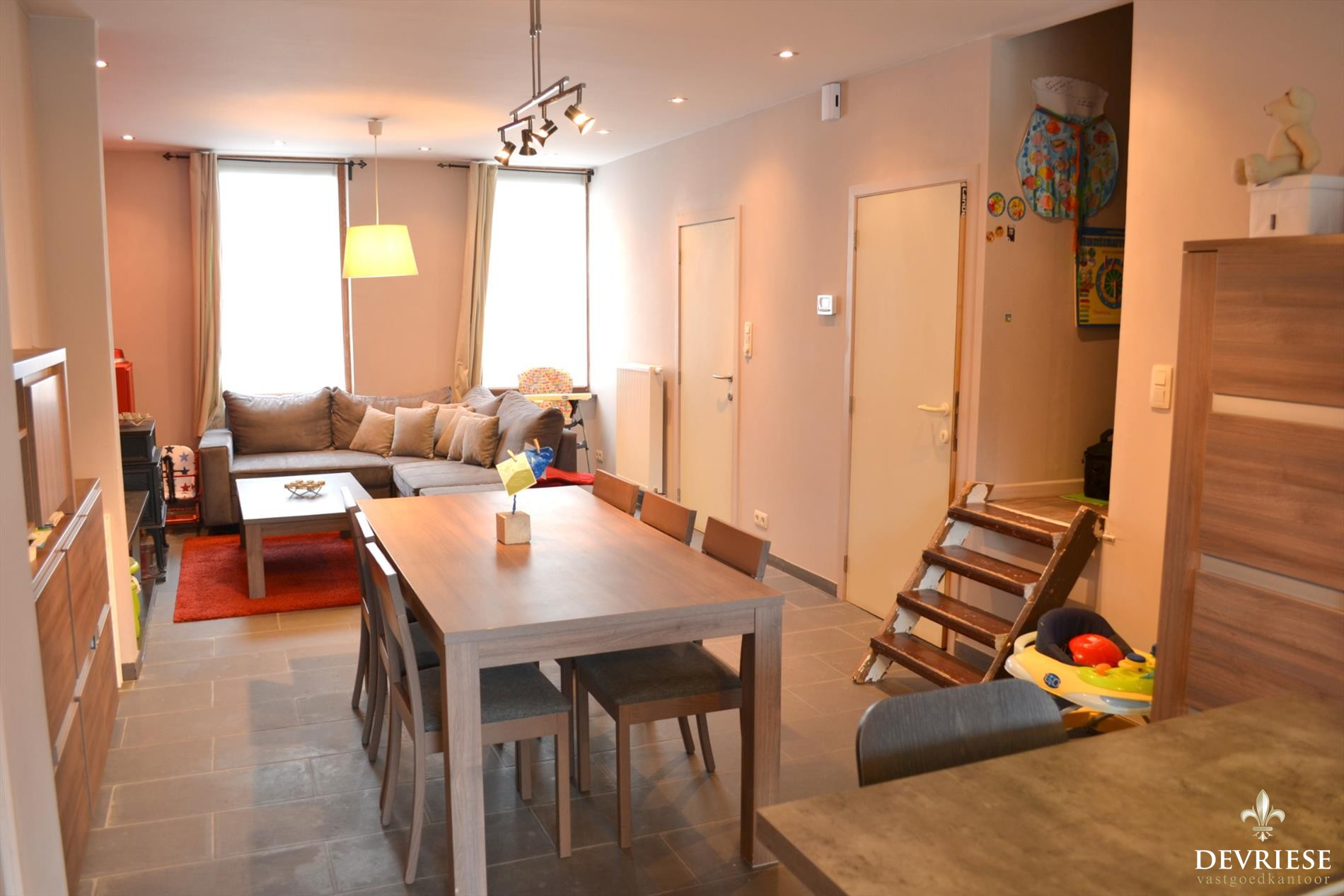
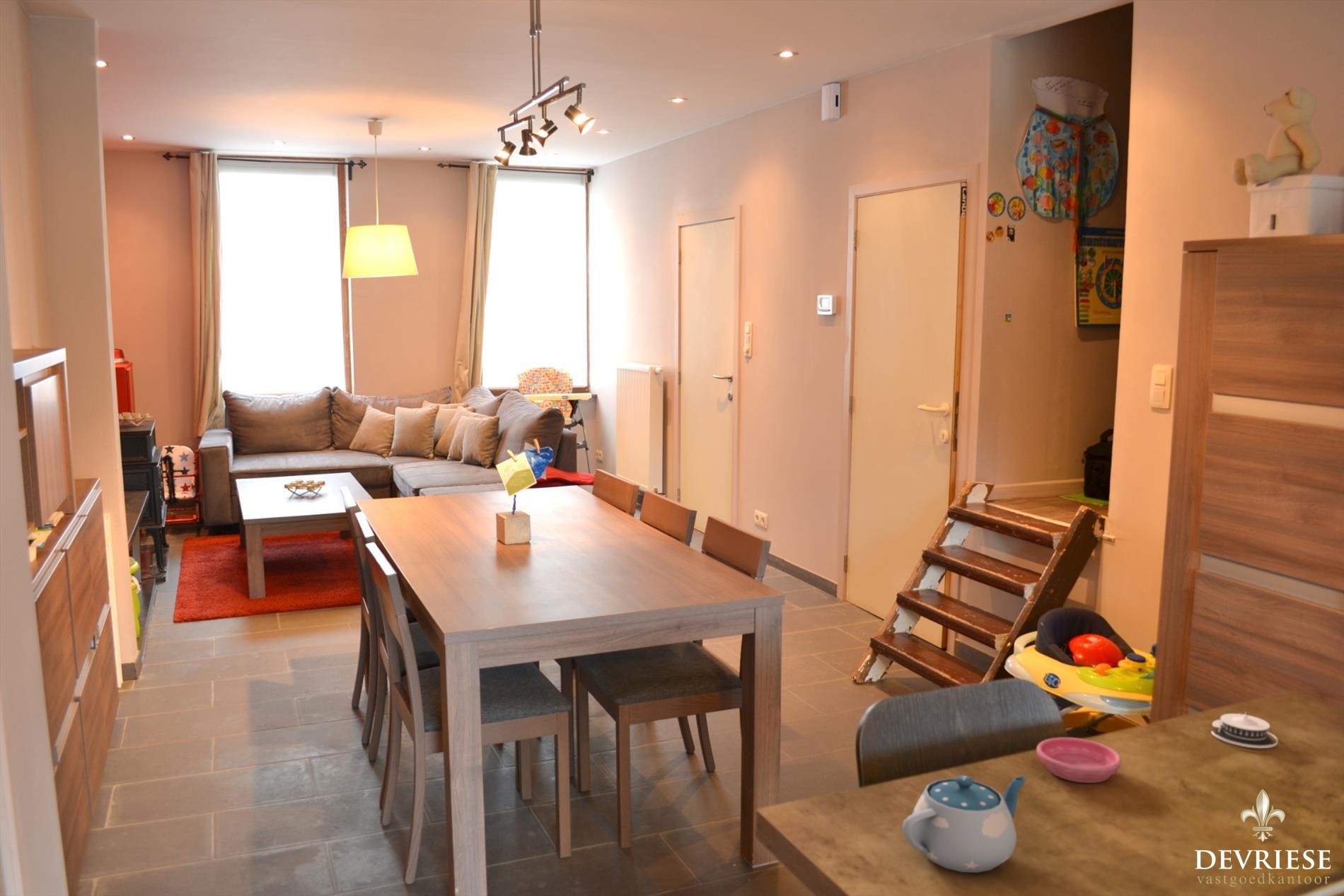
+ architectural model [1210,712,1279,749]
+ saucer [1036,737,1123,784]
+ chinaware [901,774,1028,873]
